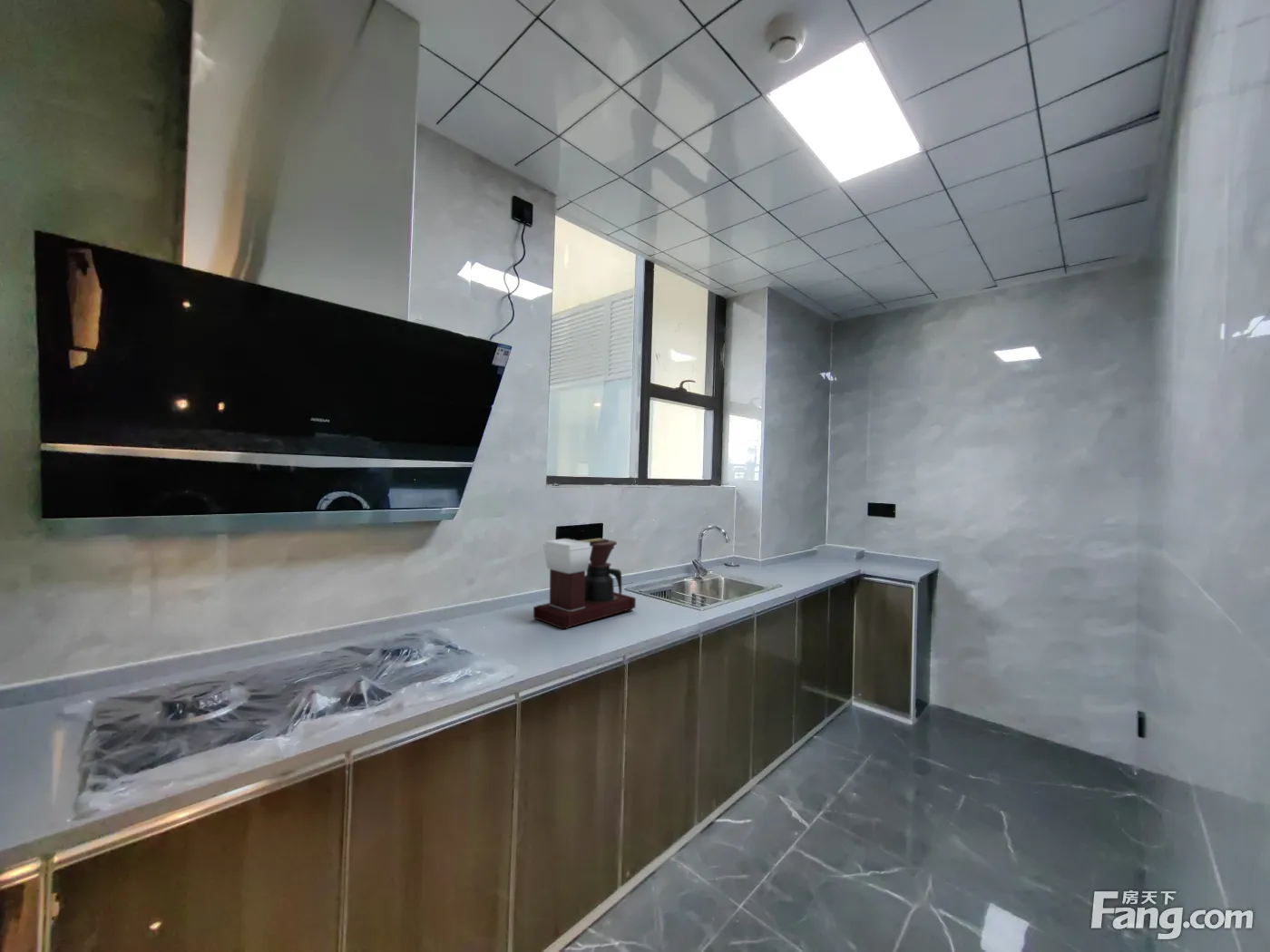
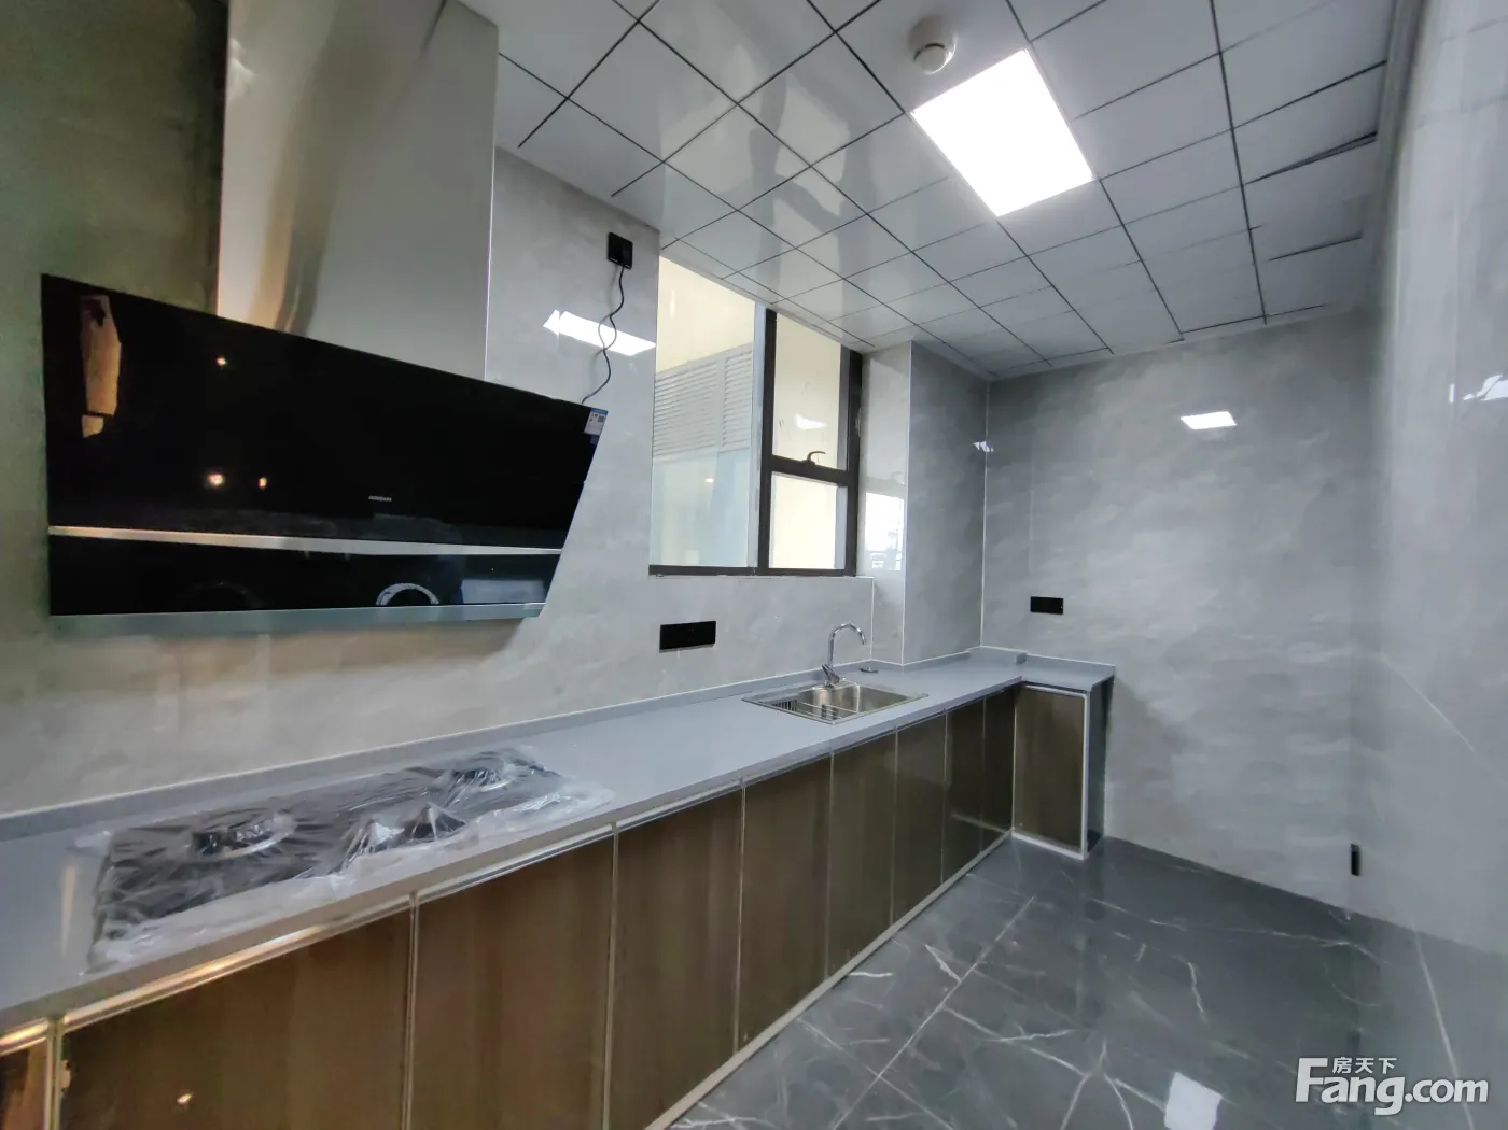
- coffee maker [532,538,637,630]
